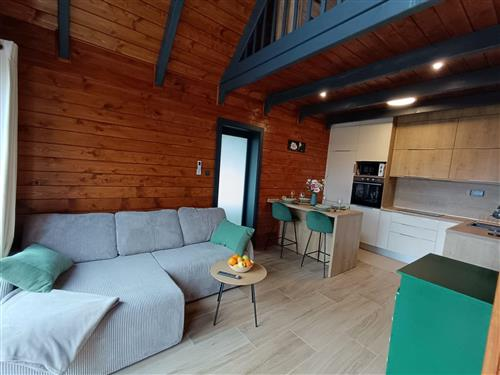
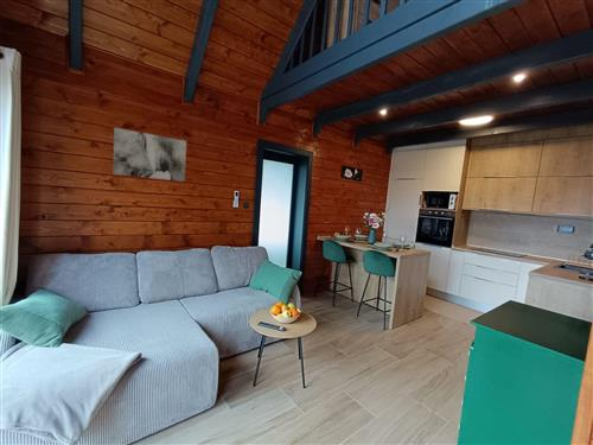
+ wall art [111,127,187,183]
